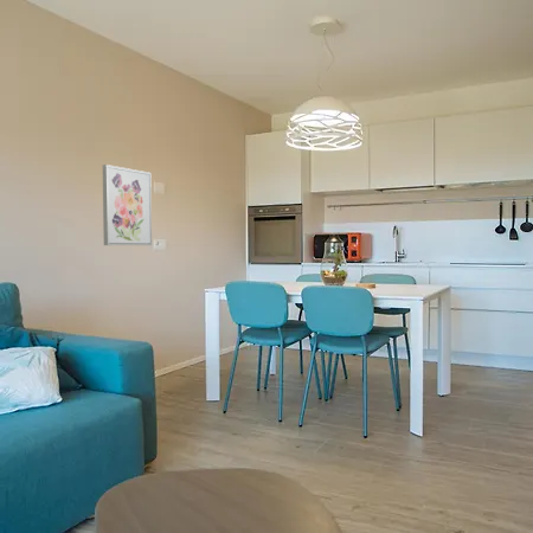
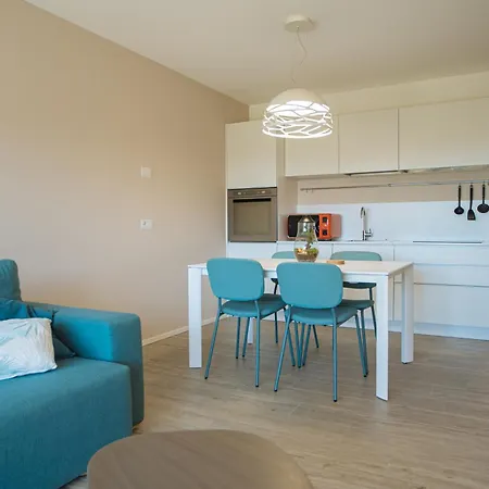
- wall art [102,163,153,246]
